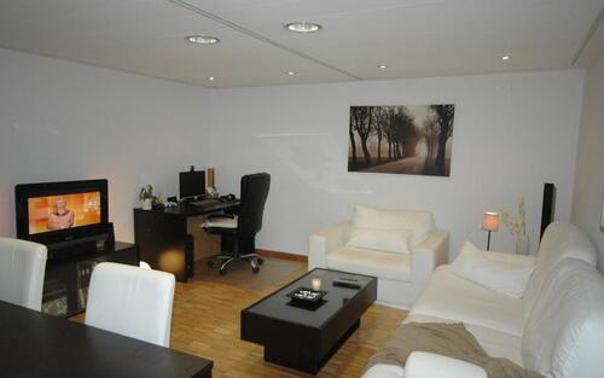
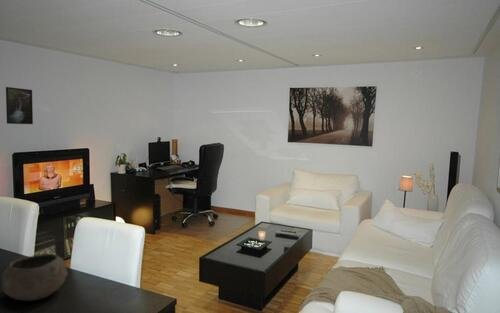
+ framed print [5,86,34,125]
+ bowl [1,253,69,302]
